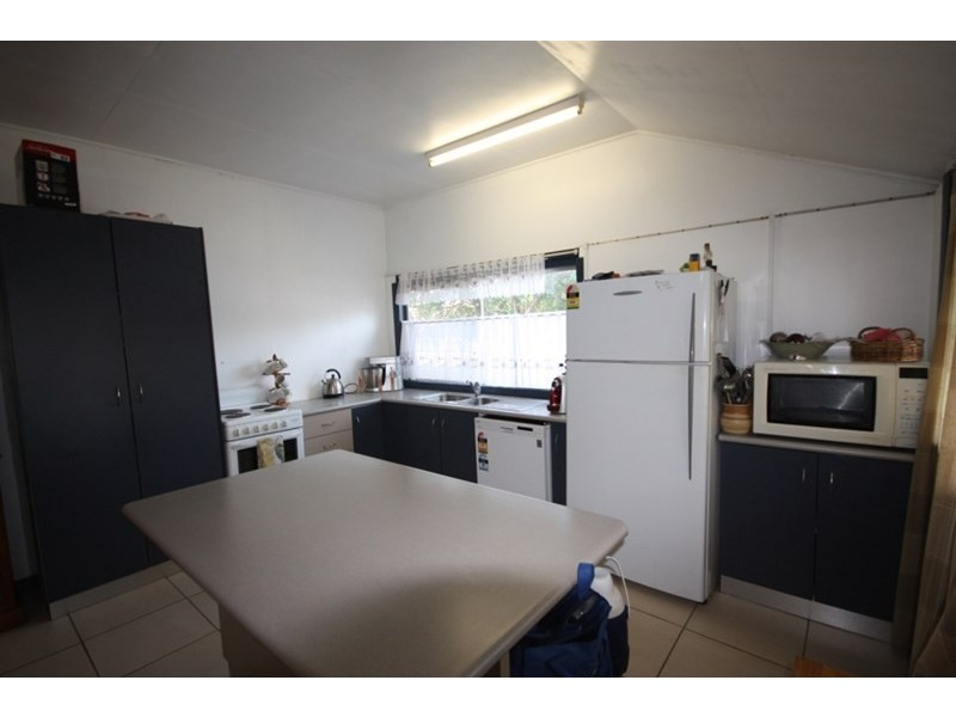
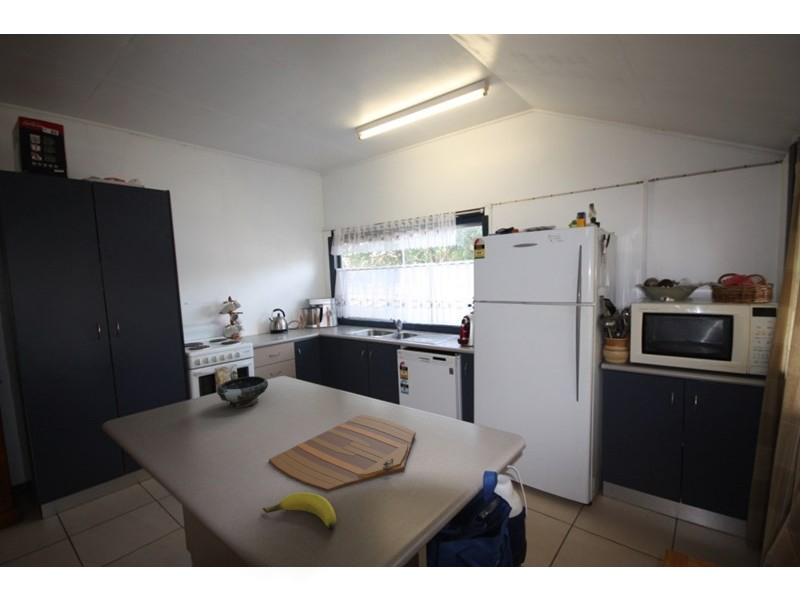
+ bowl [216,375,269,409]
+ banana [262,492,337,530]
+ cutting board [268,414,417,492]
